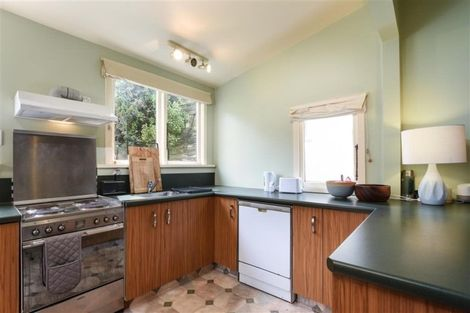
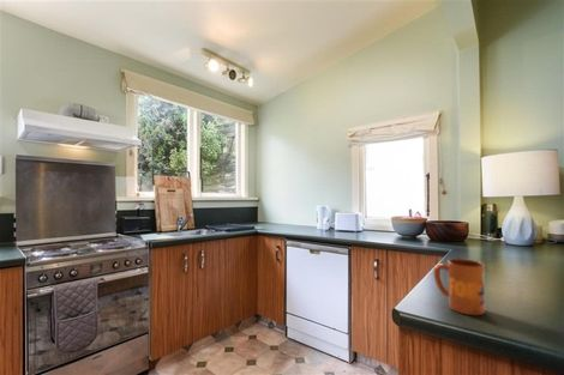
+ mug [433,258,486,316]
